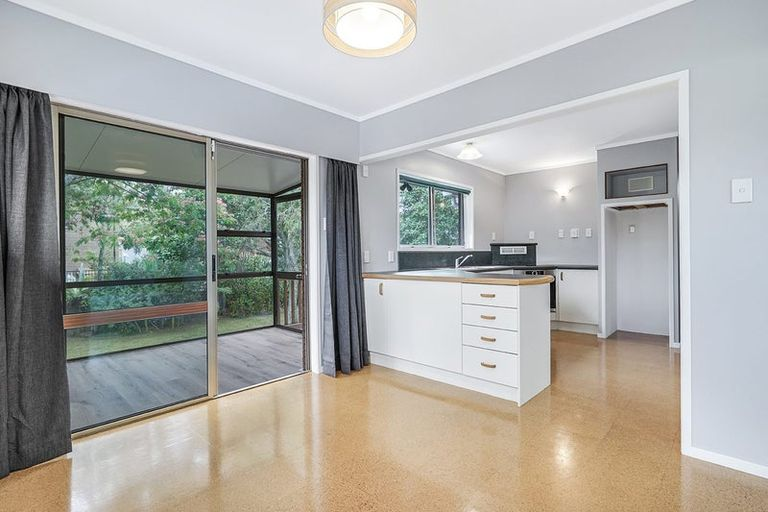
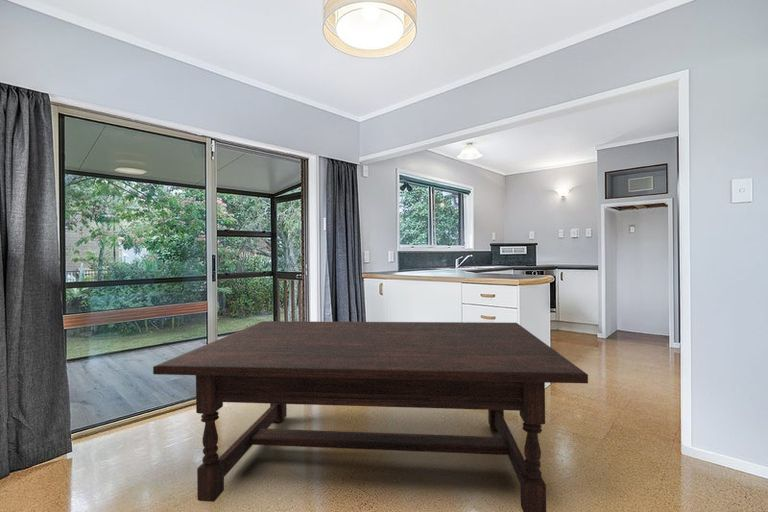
+ dining table [152,320,589,512]
